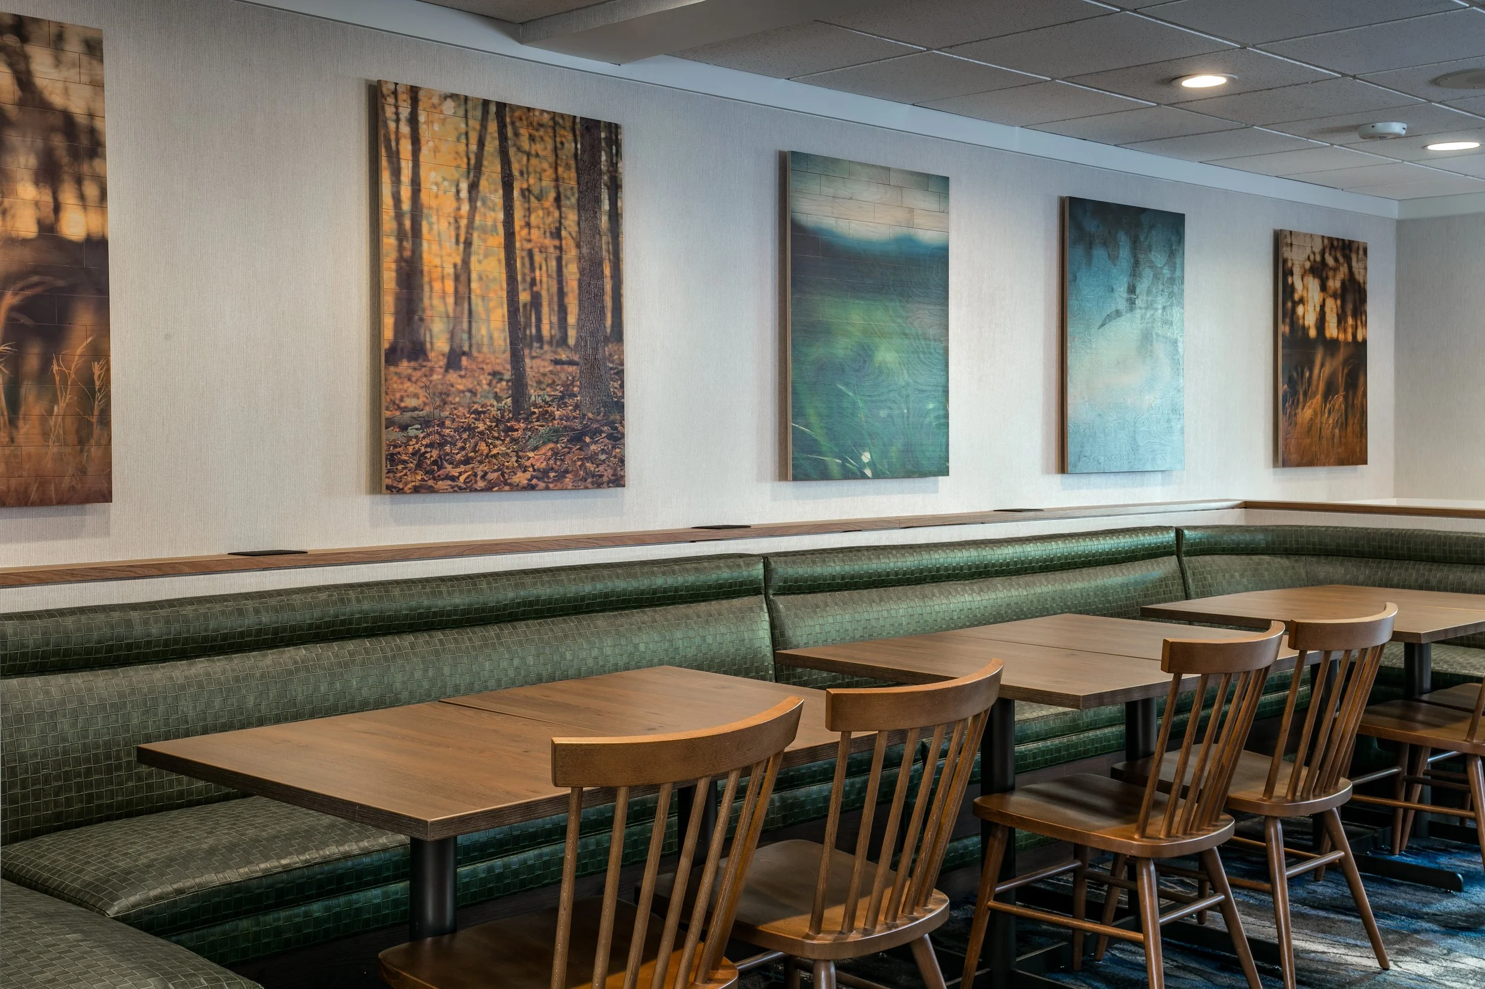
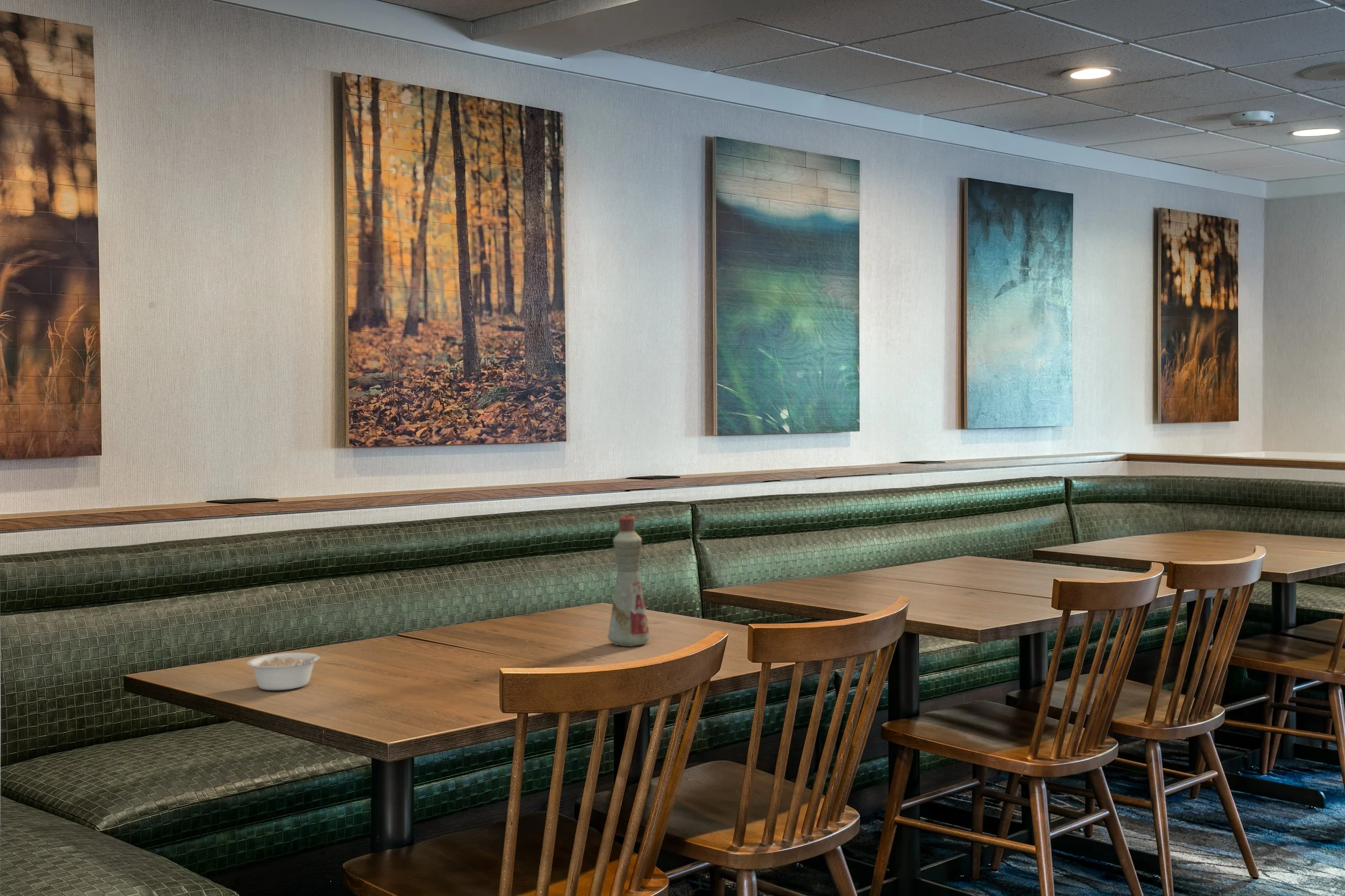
+ bottle [607,513,650,647]
+ legume [246,648,334,691]
